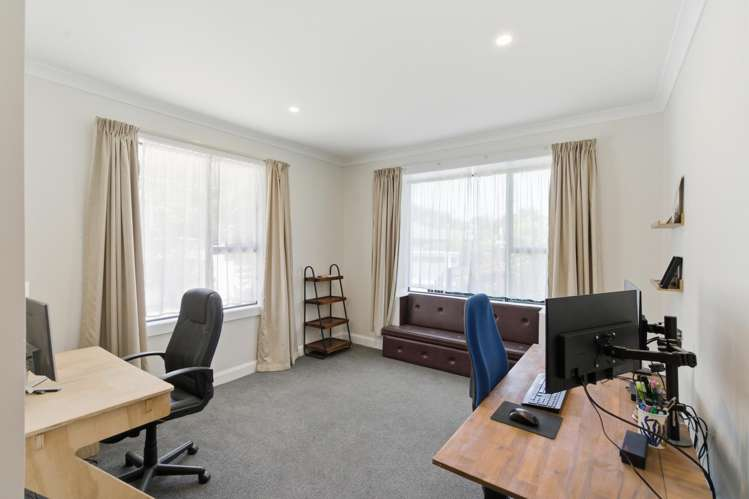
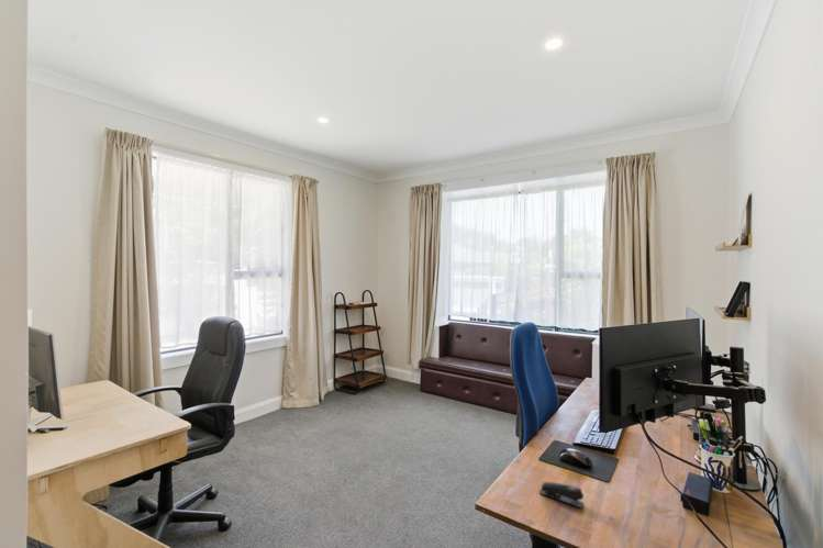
+ stapler [538,481,585,508]
